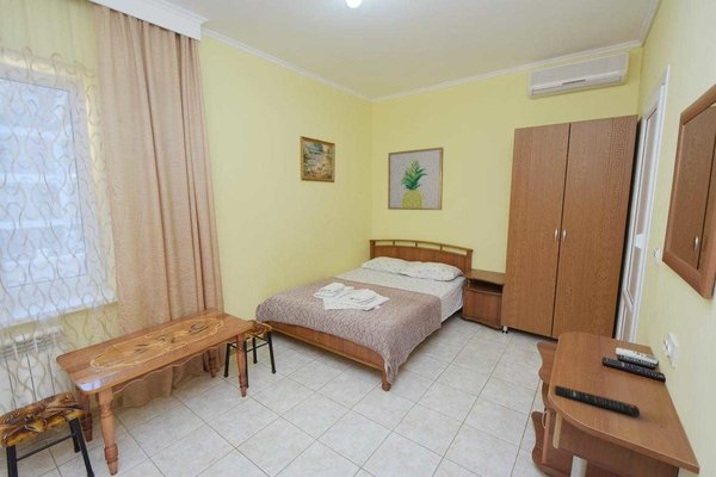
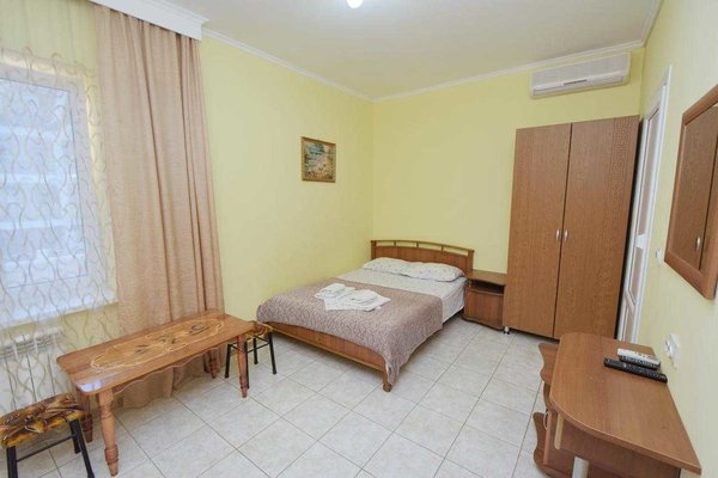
- wall art [387,145,445,211]
- remote control [554,384,641,417]
